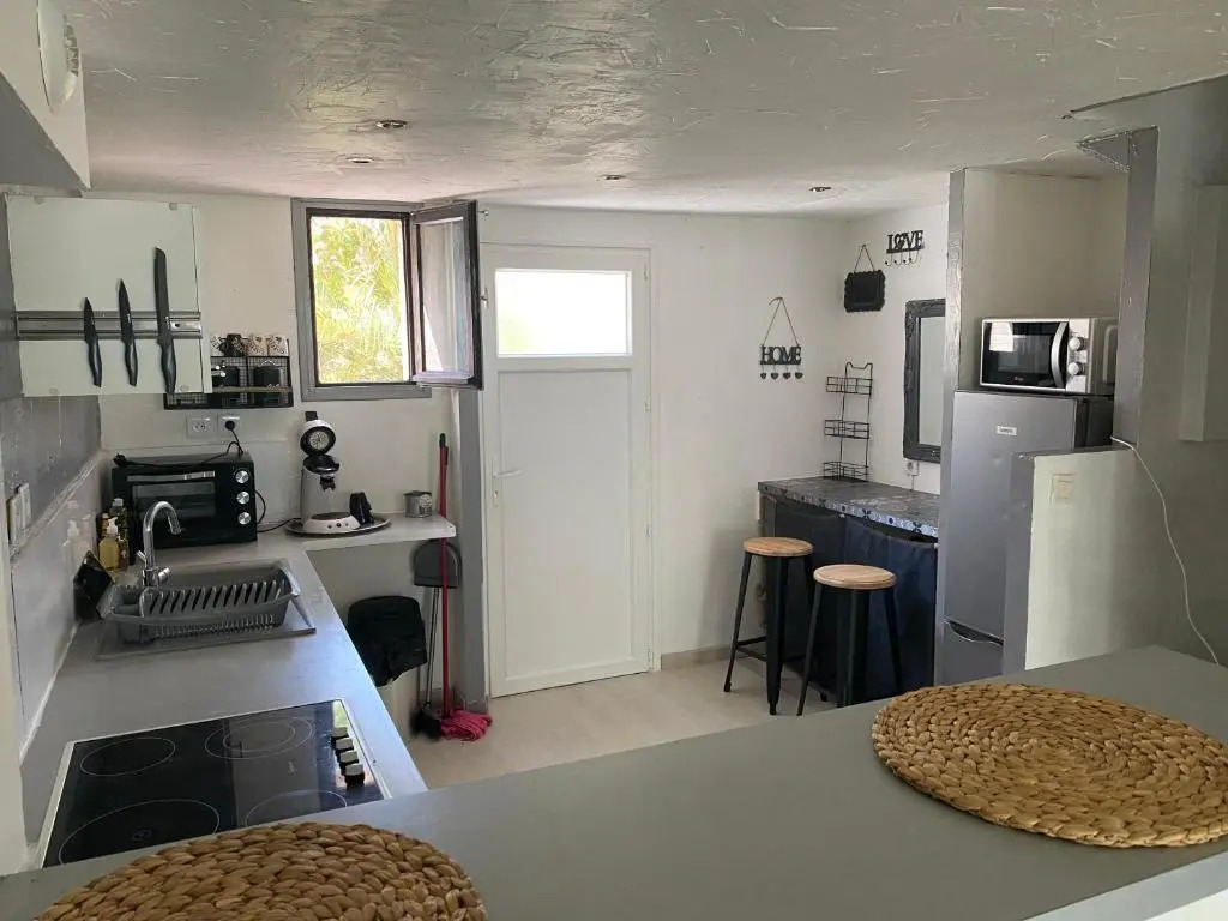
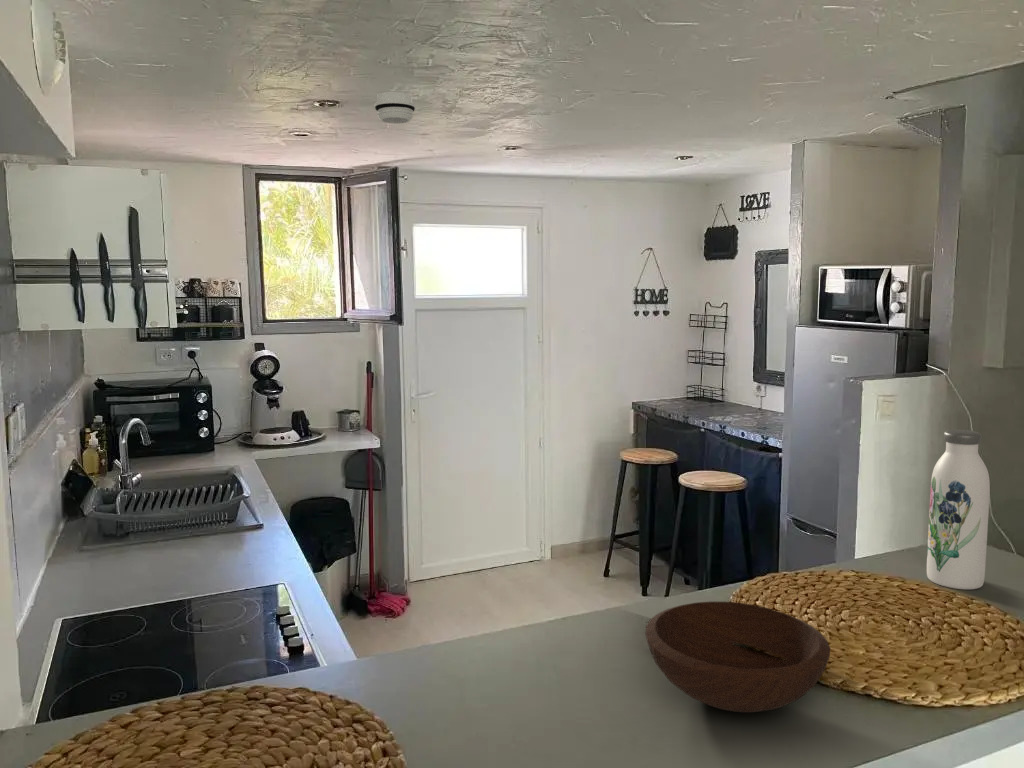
+ bowl [644,601,831,713]
+ water bottle [926,429,991,590]
+ smoke detector [373,91,416,125]
